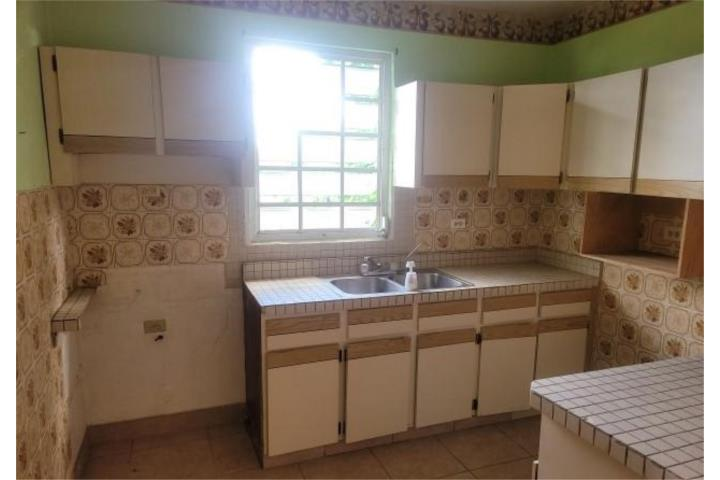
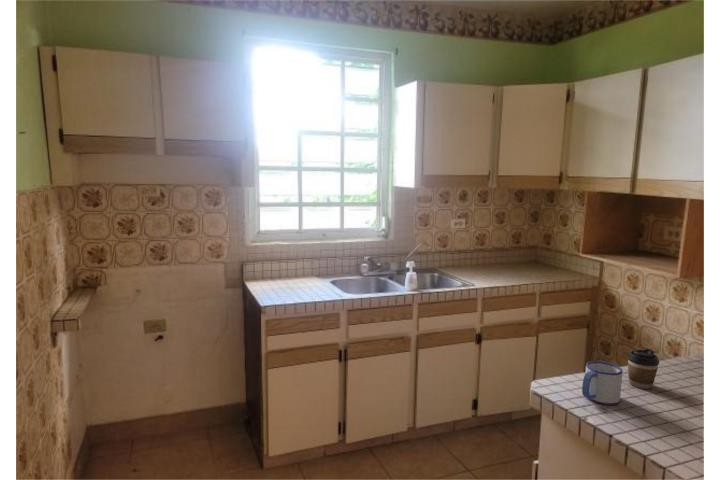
+ coffee cup [626,347,660,390]
+ mug [581,360,624,406]
